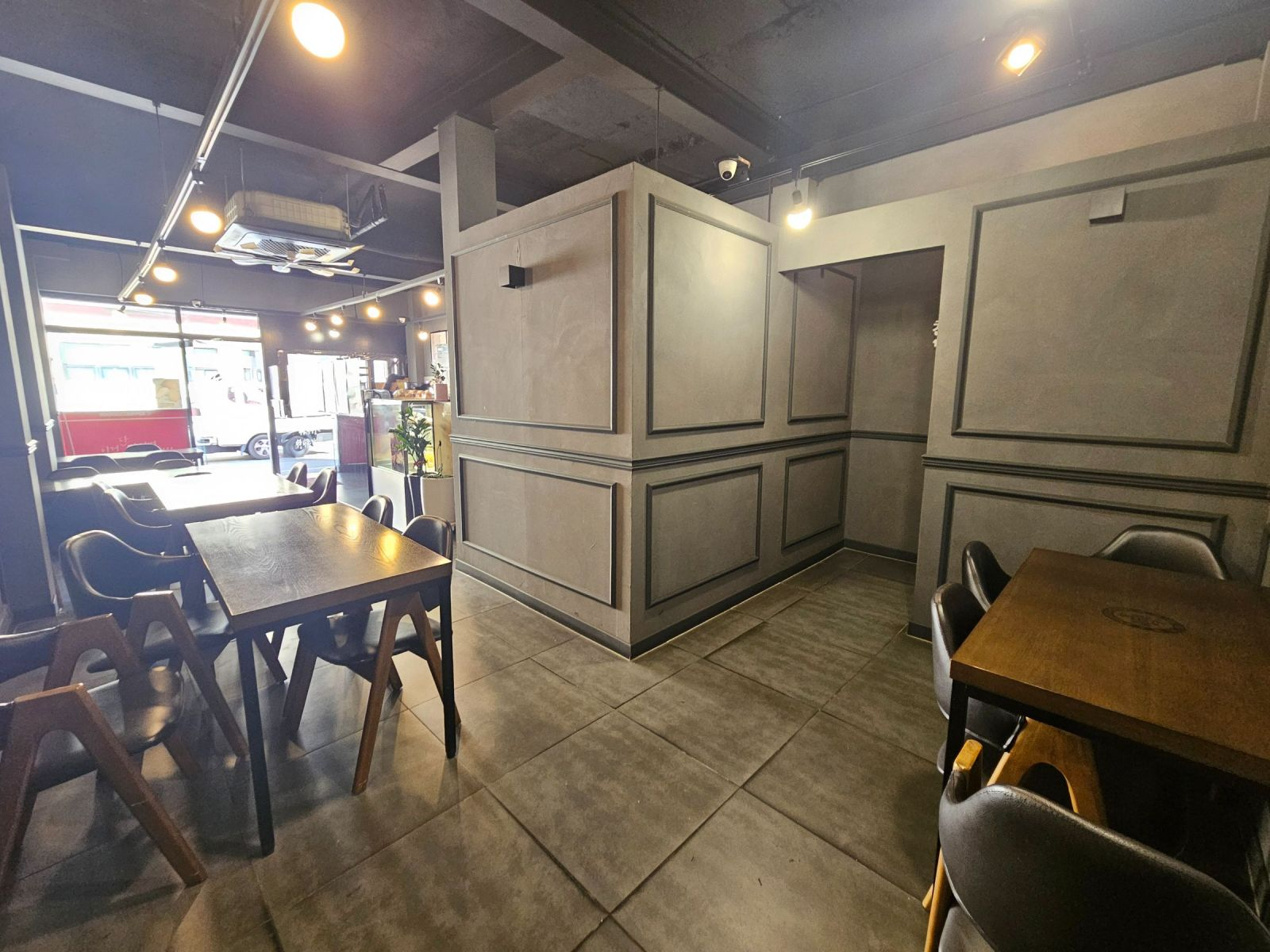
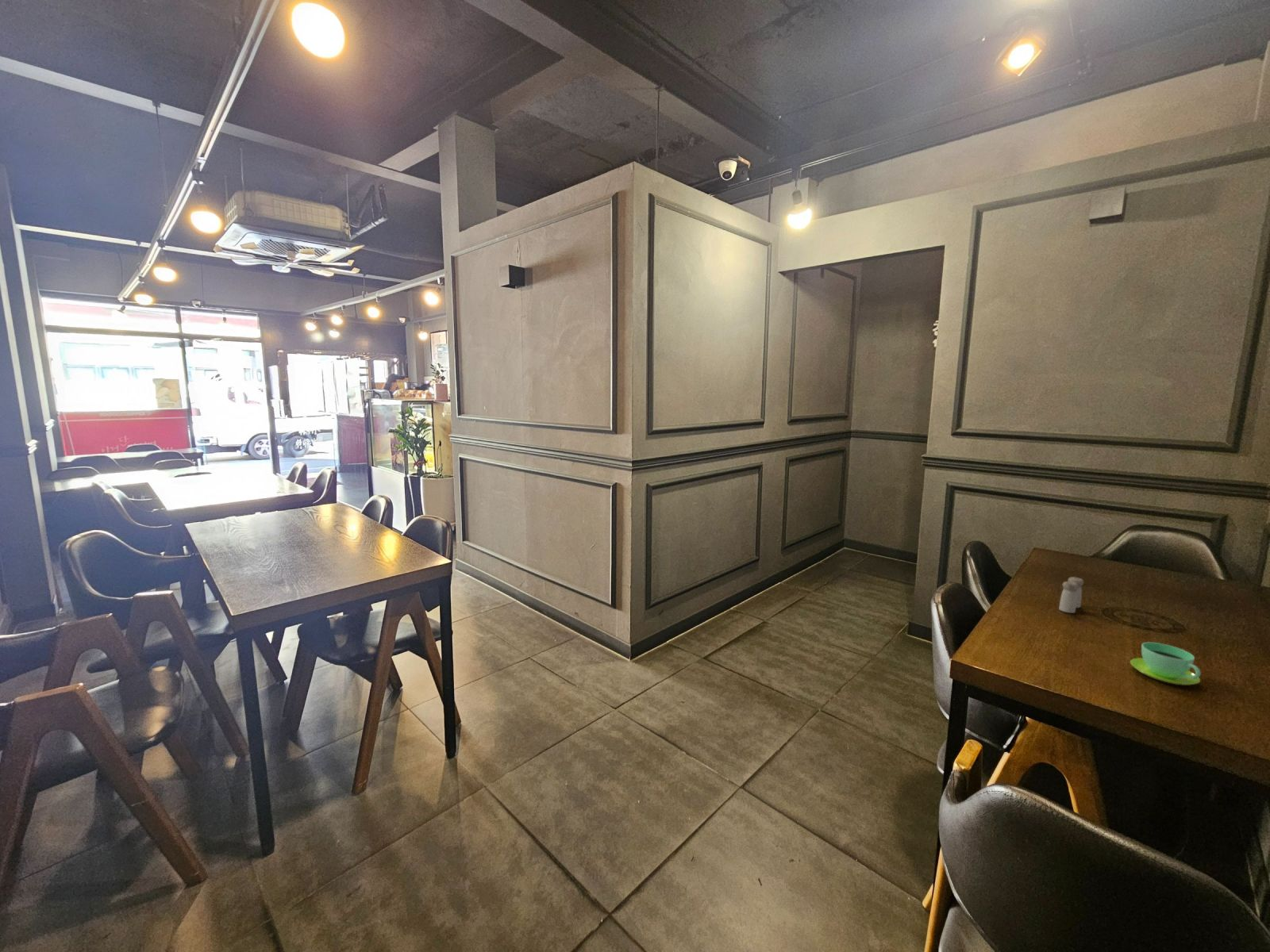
+ salt and pepper shaker [1058,576,1084,614]
+ cup [1130,642,1202,686]
